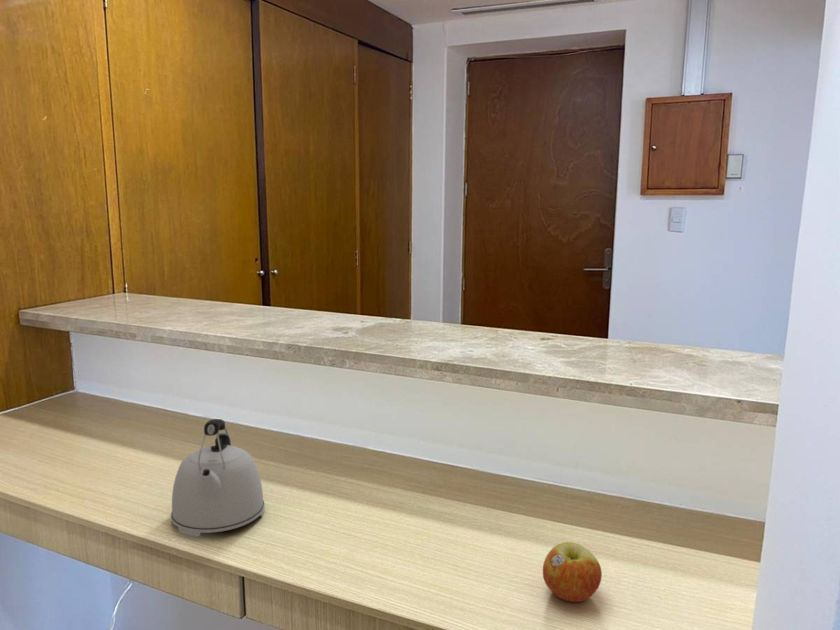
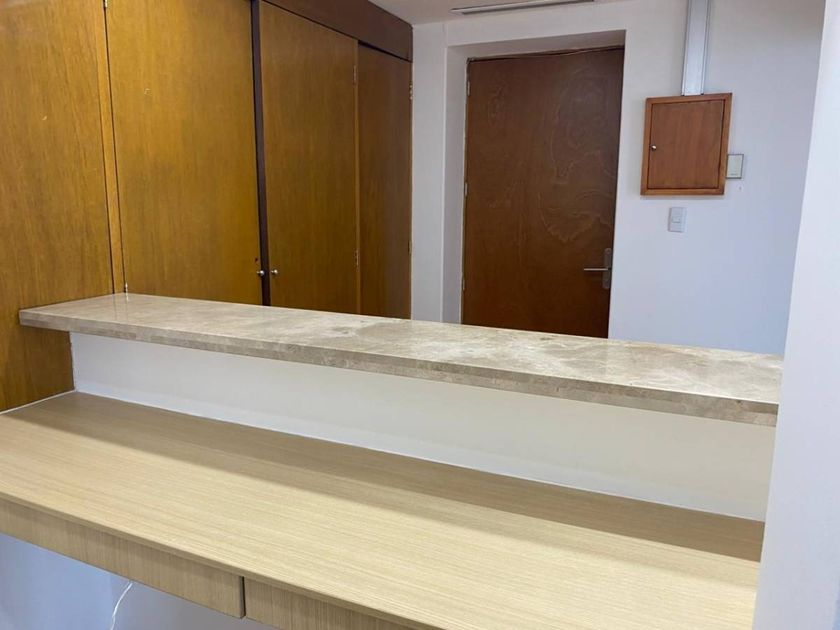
- apple [542,541,603,603]
- kettle [170,418,265,538]
